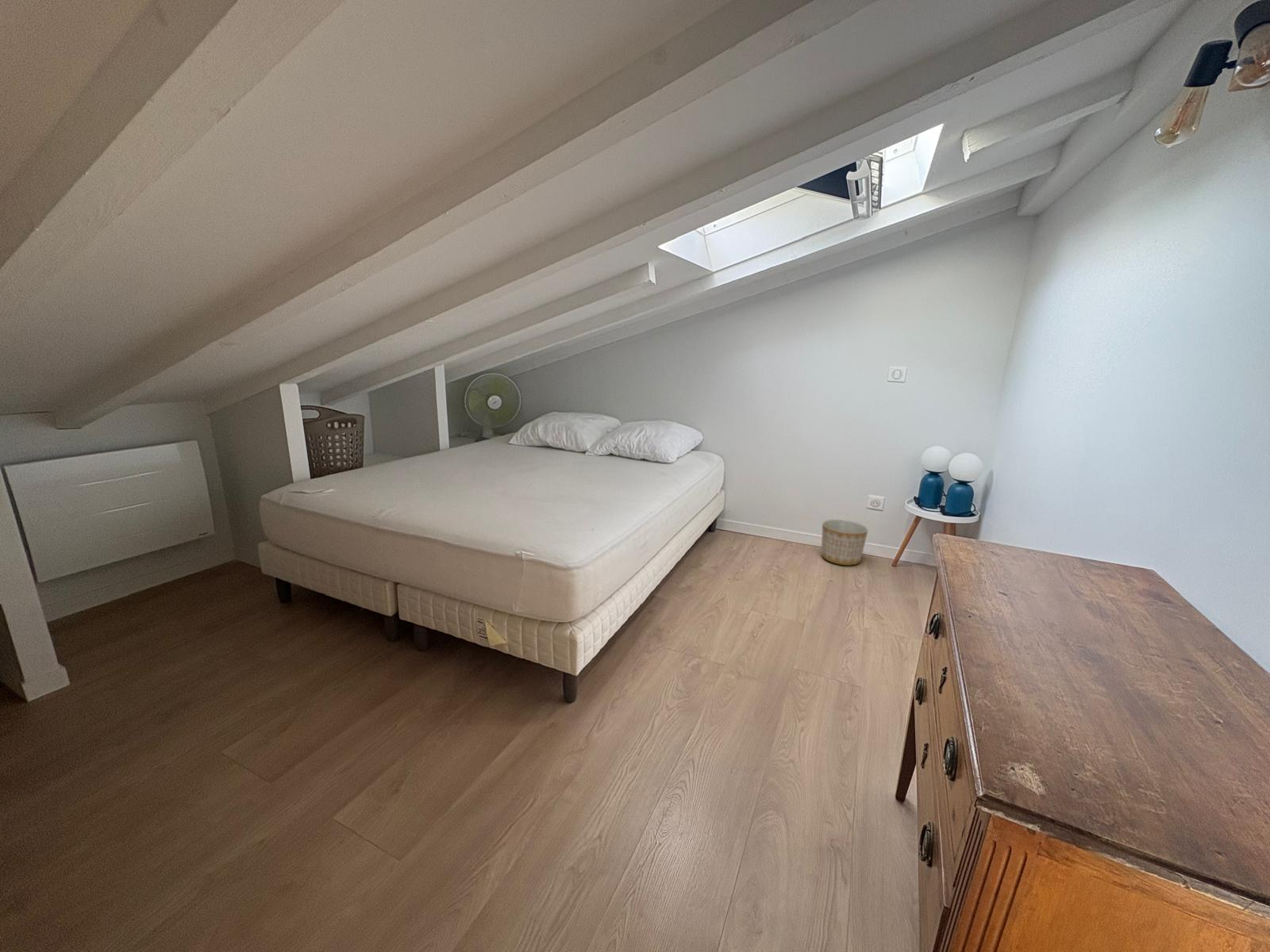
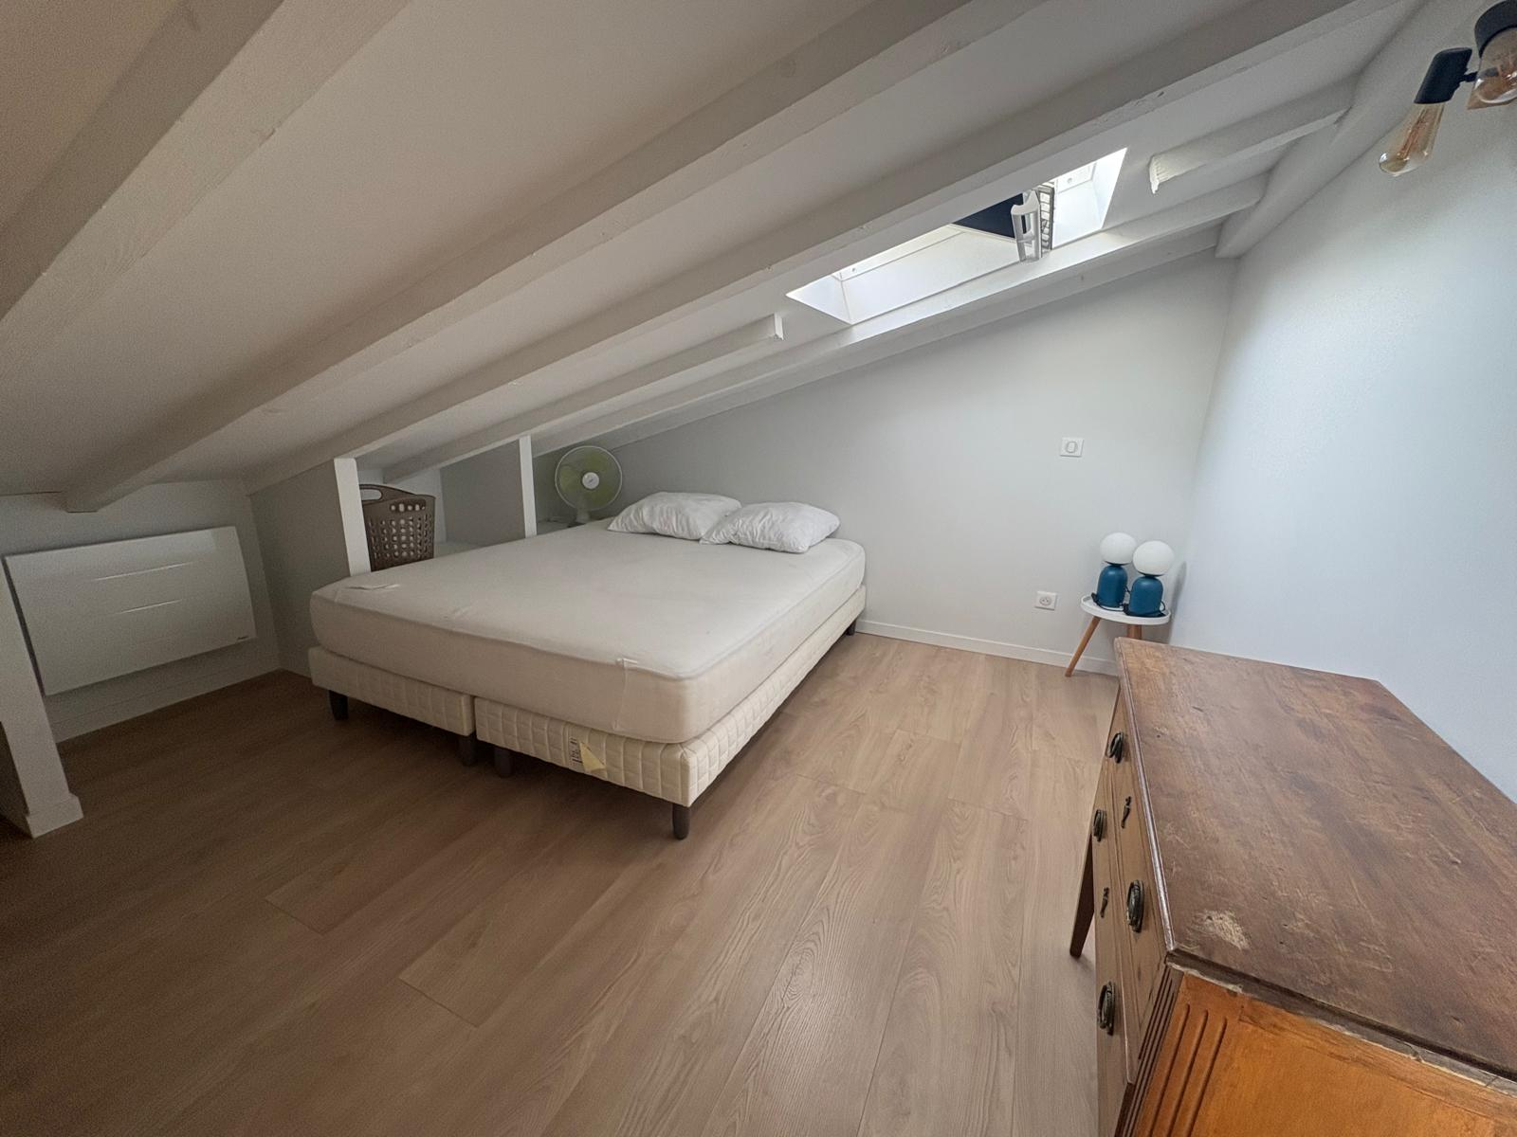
- planter [821,519,868,566]
